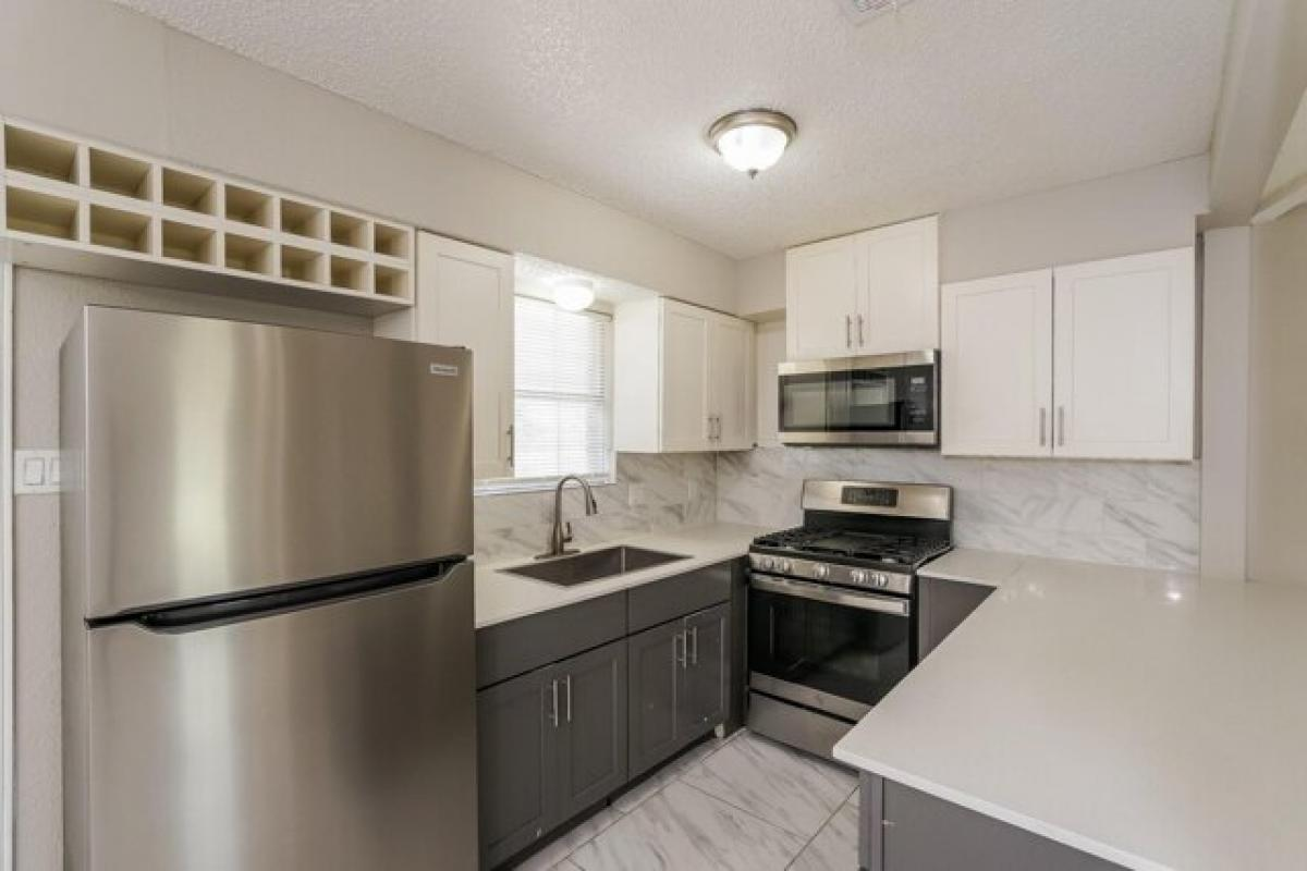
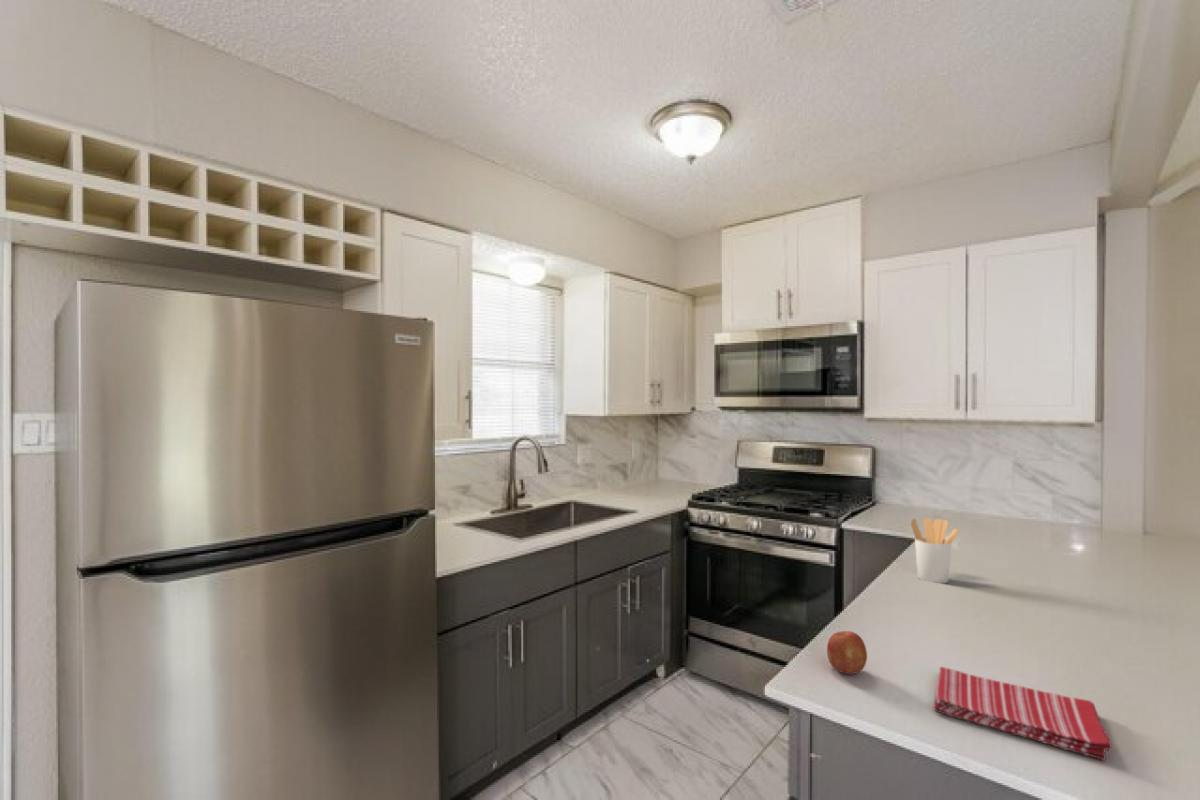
+ utensil holder [910,517,960,585]
+ dish towel [933,666,1113,761]
+ fruit [826,630,868,675]
